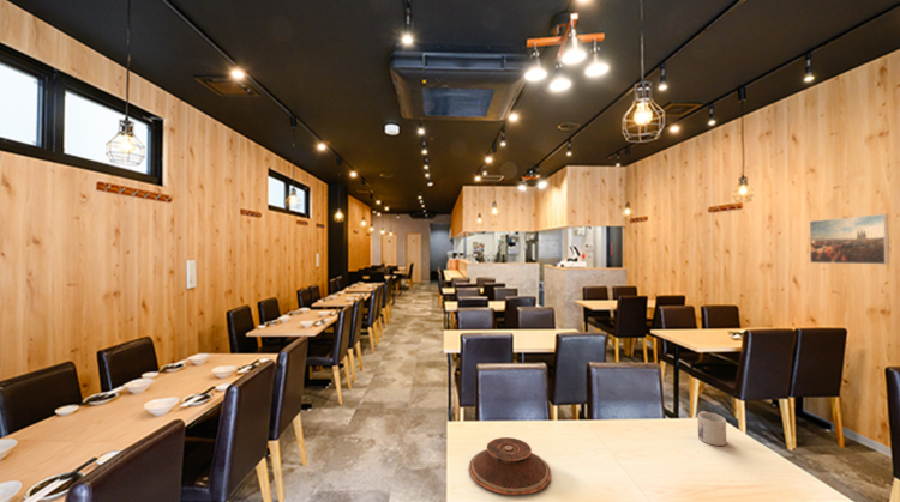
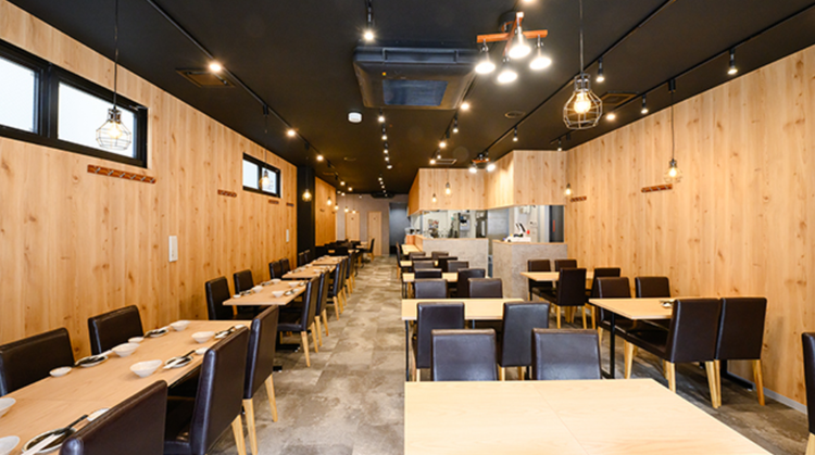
- mug [697,410,727,447]
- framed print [809,213,890,266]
- plate [468,436,552,497]
